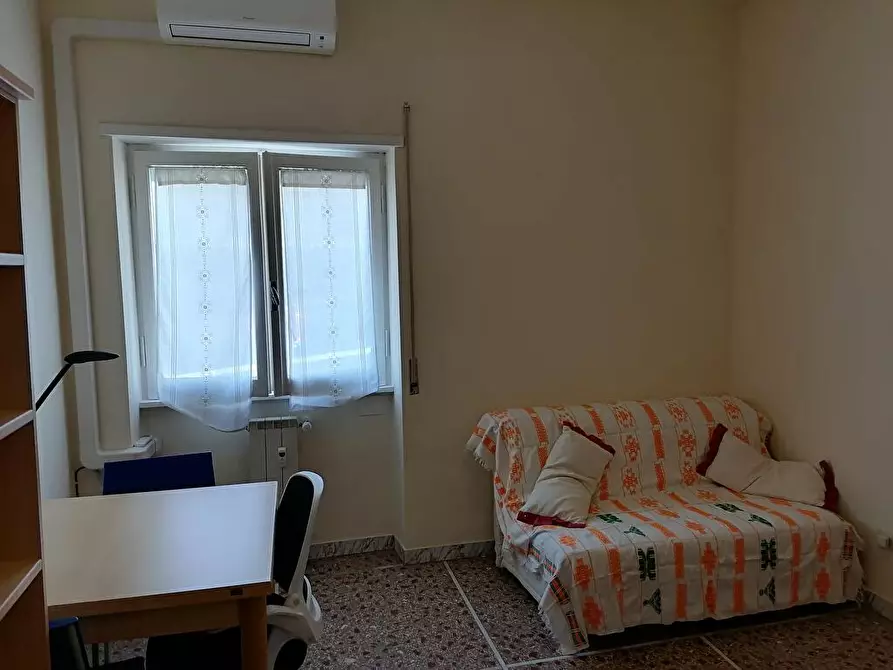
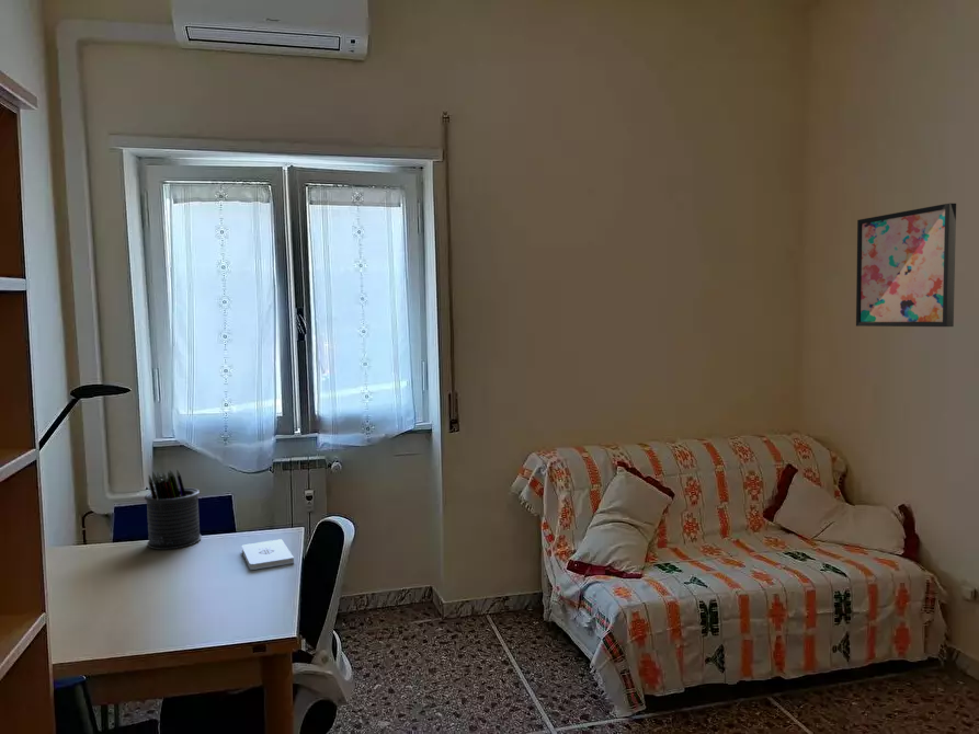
+ wall art [855,203,957,328]
+ notepad [241,538,295,571]
+ pen holder [144,470,203,551]
